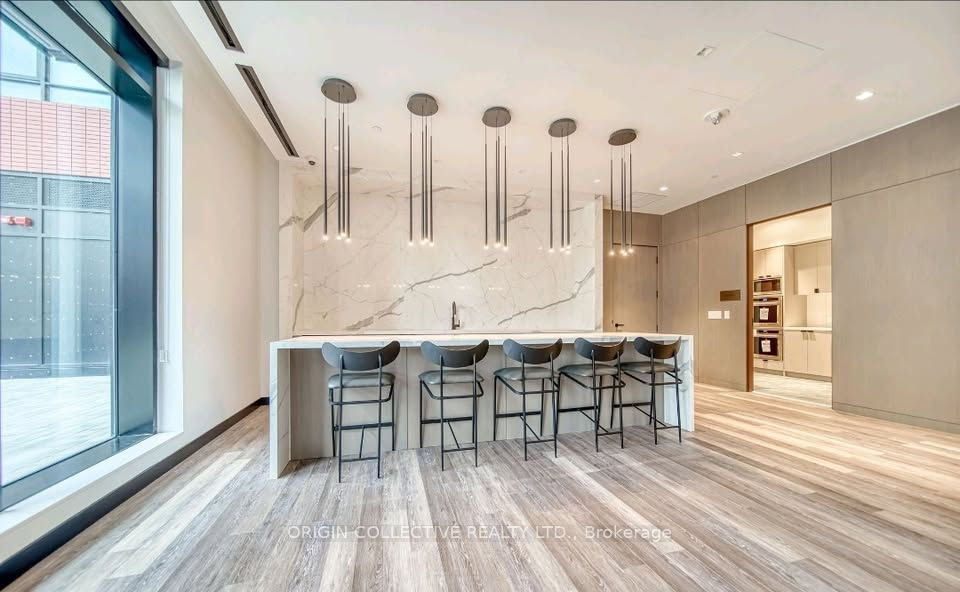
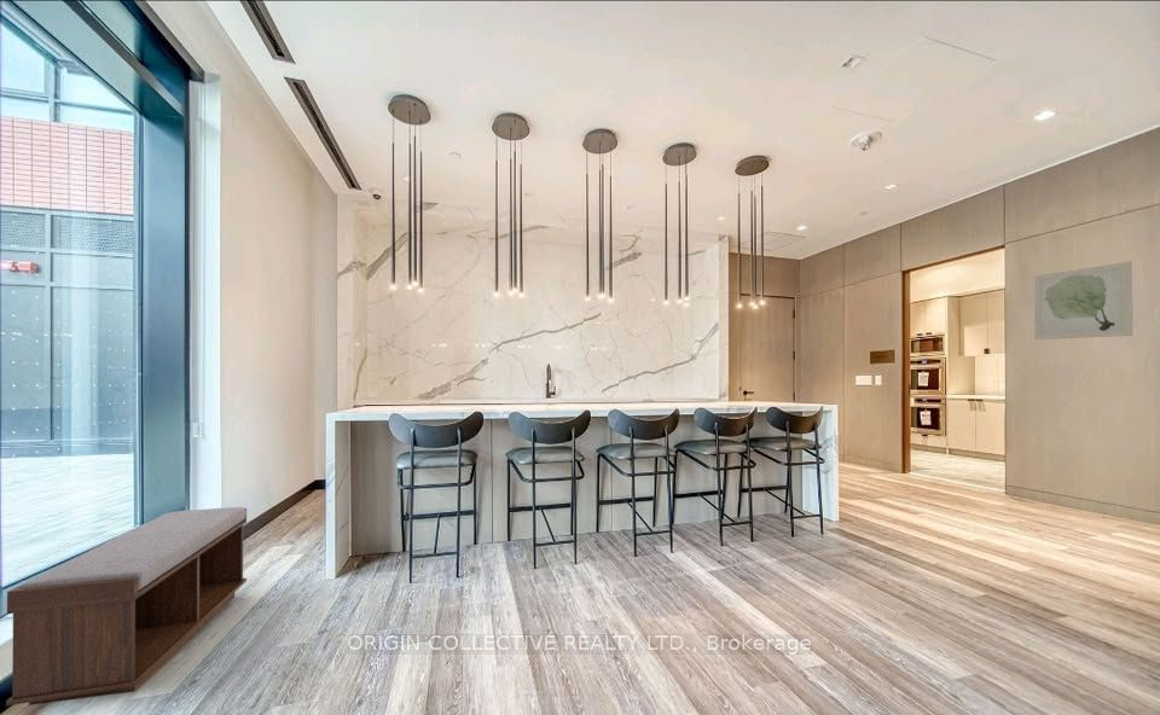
+ wall art [1033,260,1135,341]
+ bench [5,506,248,707]
